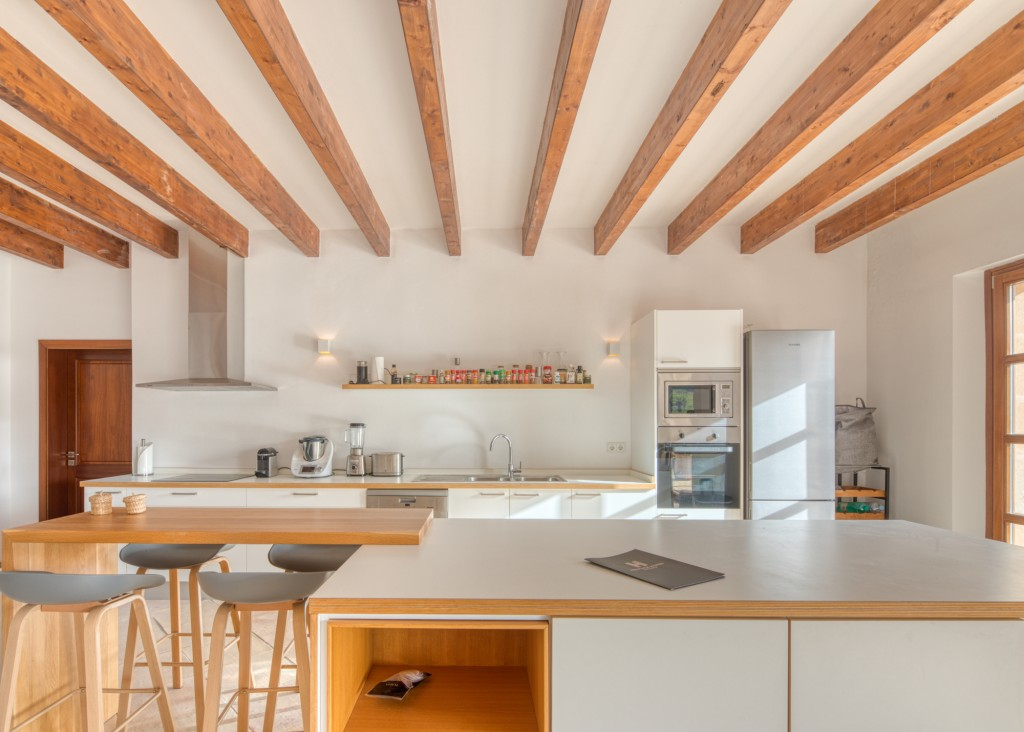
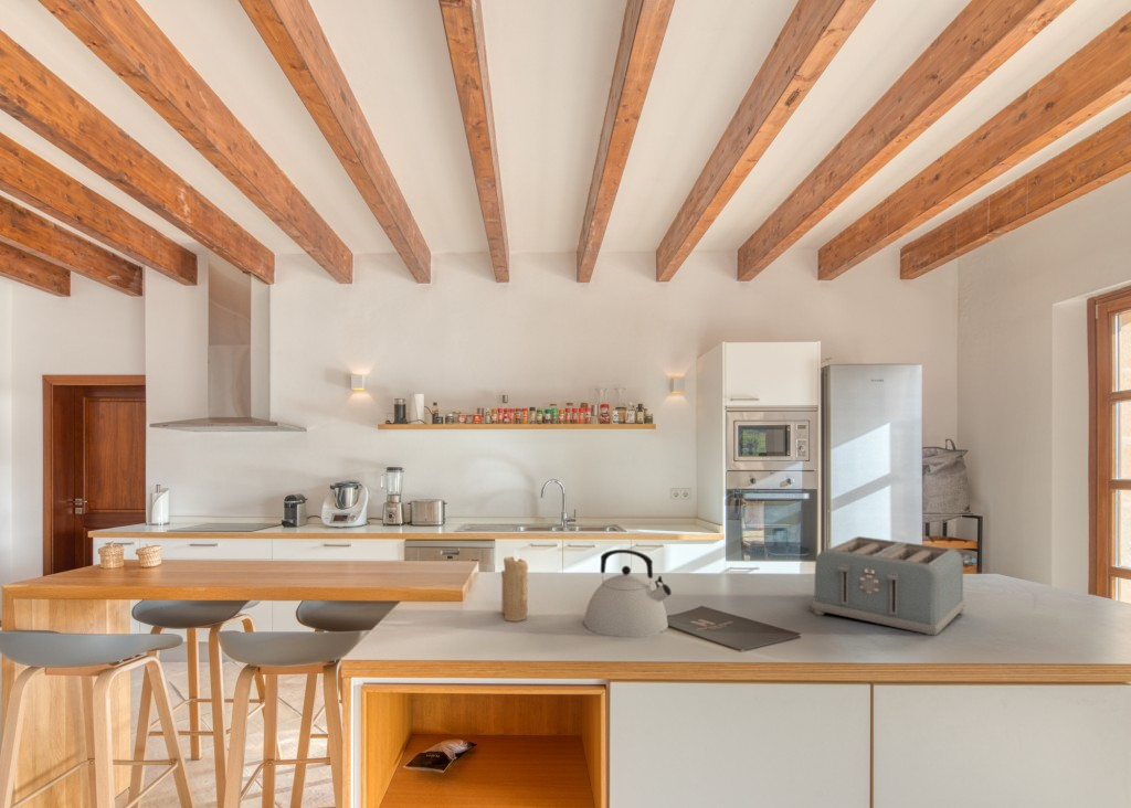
+ toaster [811,535,968,636]
+ kettle [583,549,673,638]
+ candle [500,549,529,623]
